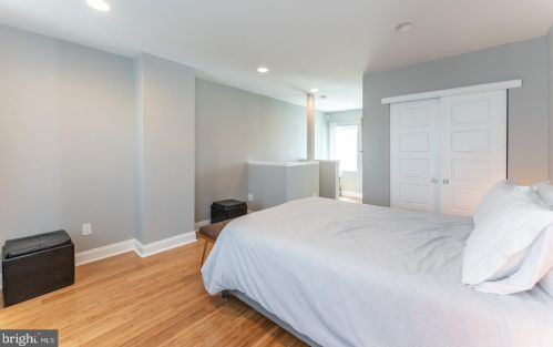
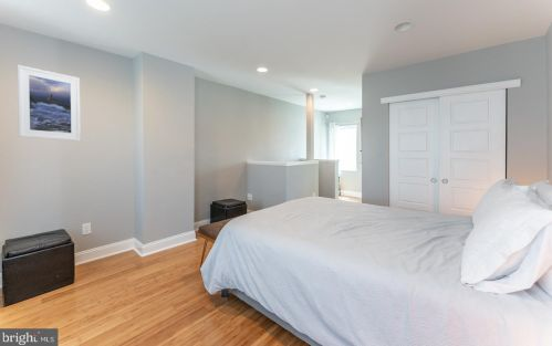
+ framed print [17,64,82,141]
